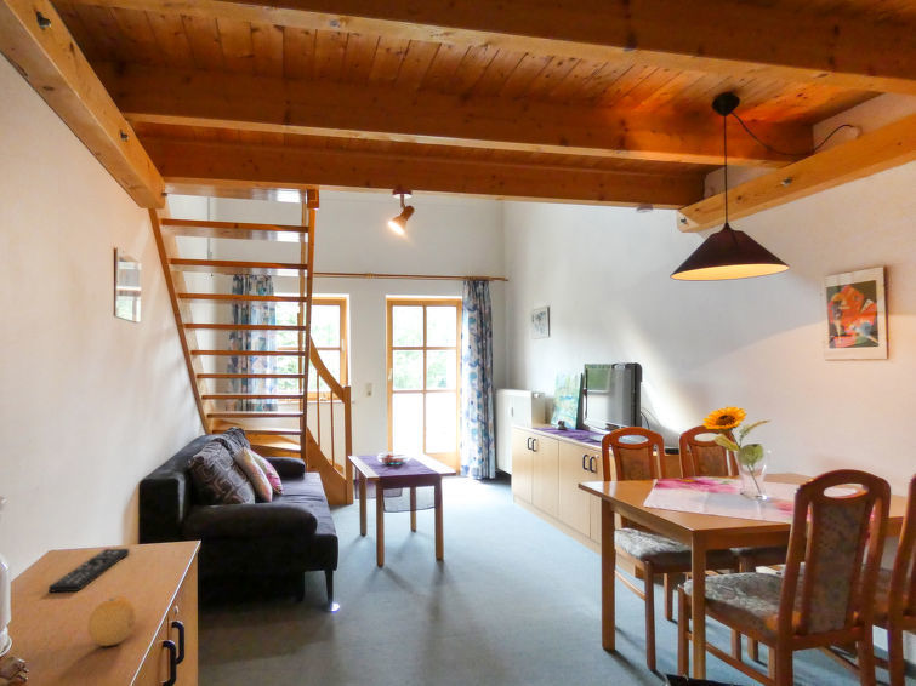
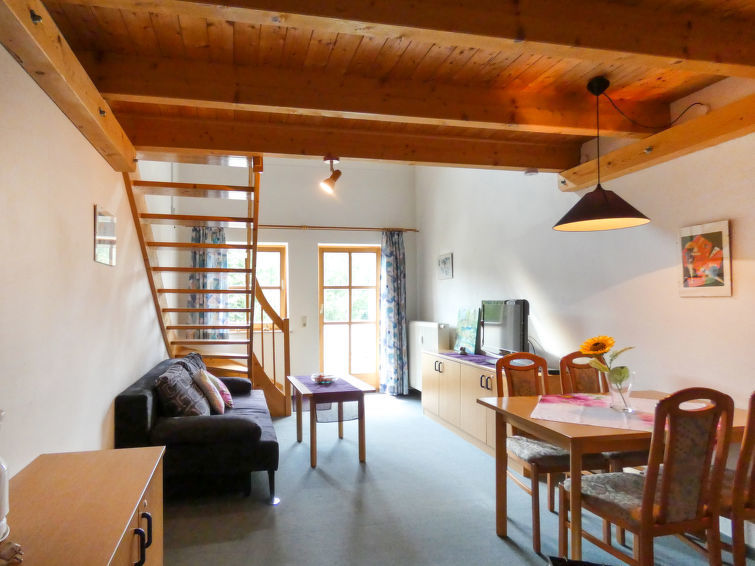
- remote control [47,547,130,594]
- fruit [86,595,138,647]
